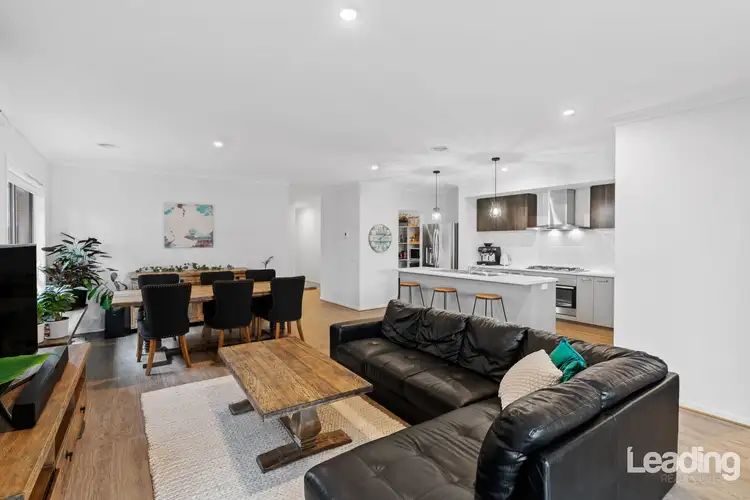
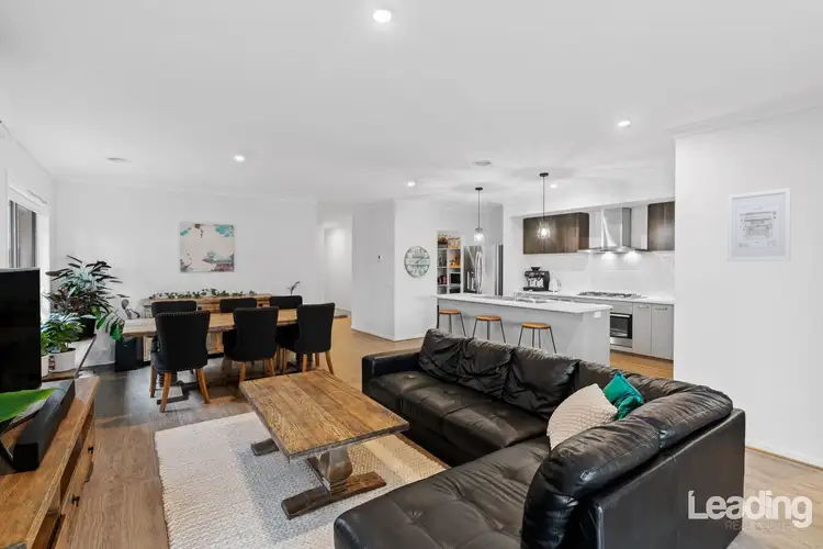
+ wall art [726,187,792,262]
